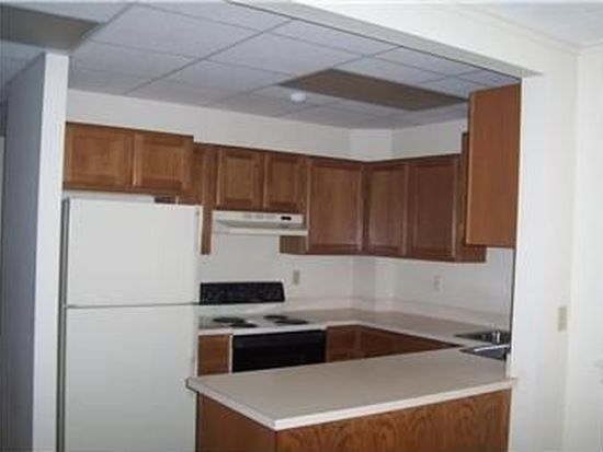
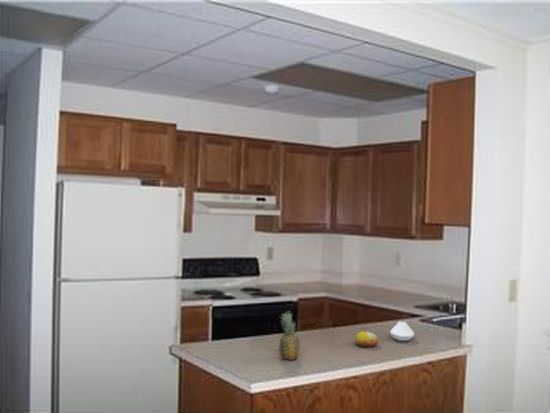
+ fruit [278,311,301,361]
+ spoon rest [389,320,415,342]
+ fruit [354,330,379,348]
